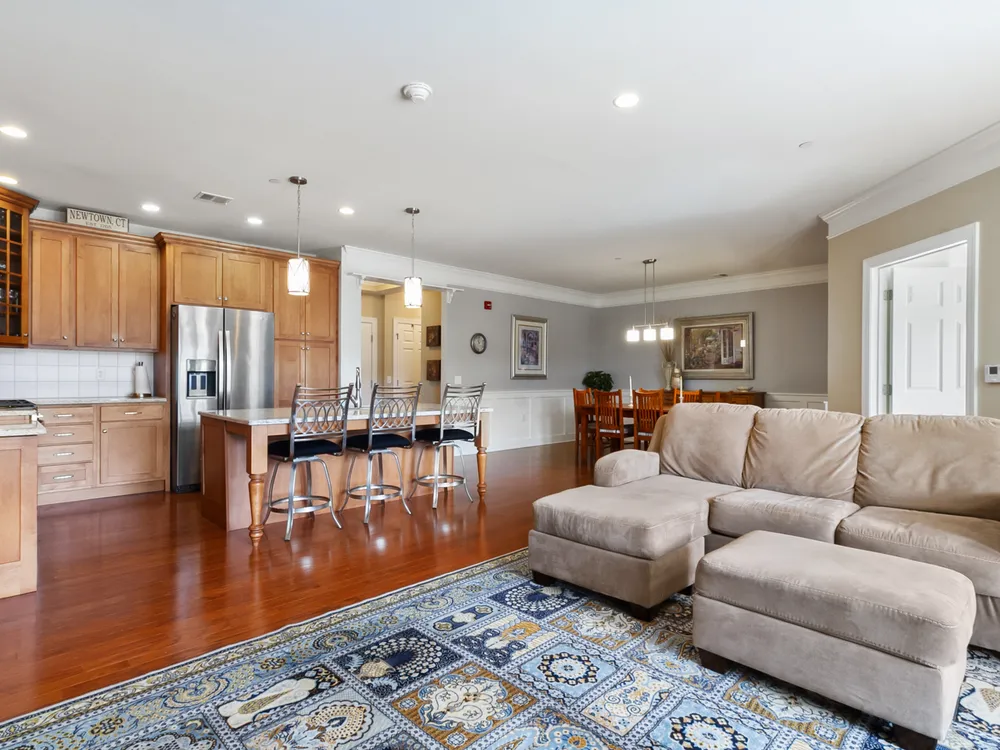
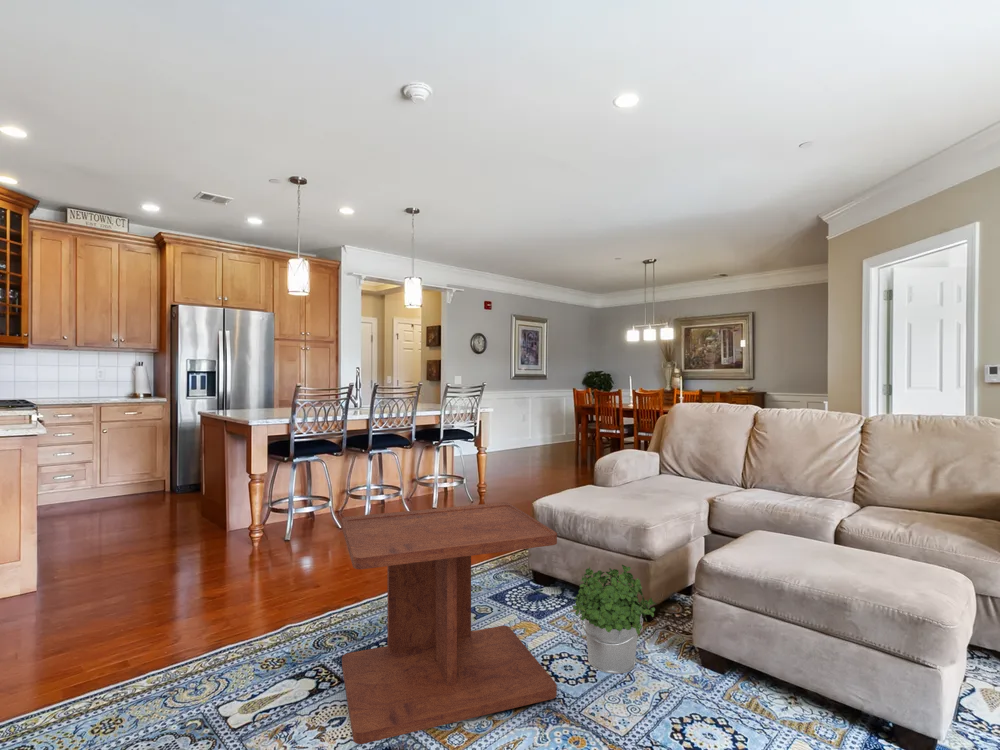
+ side table [341,501,558,745]
+ potted plant [572,564,657,675]
